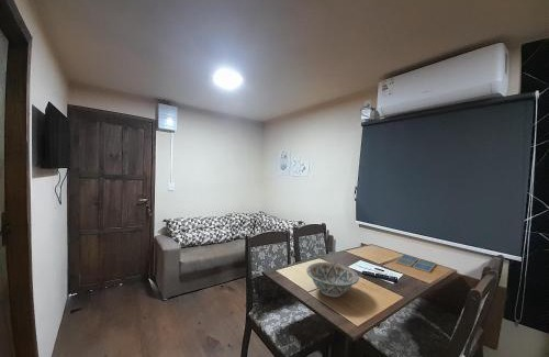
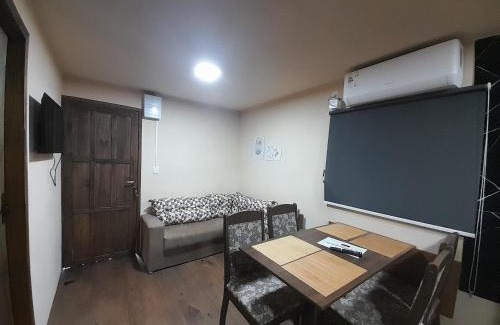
- decorative bowl [305,261,360,298]
- drink coaster [394,254,437,274]
